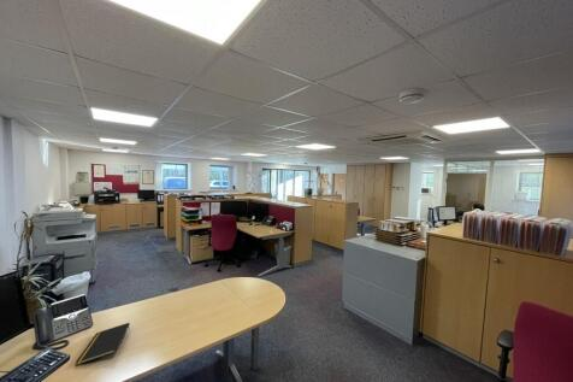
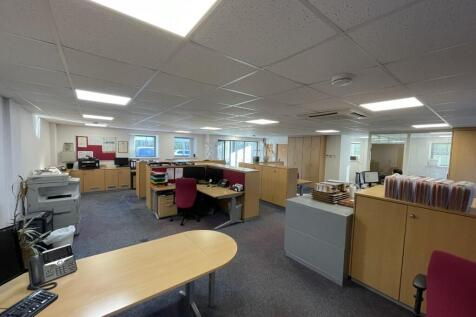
- notepad [75,322,131,366]
